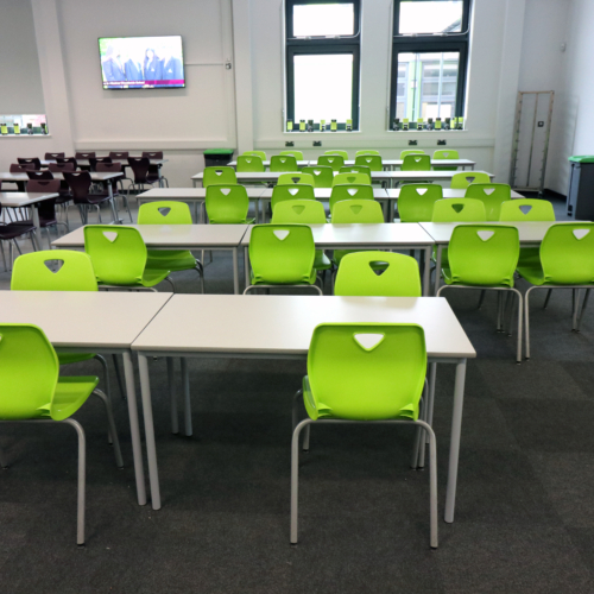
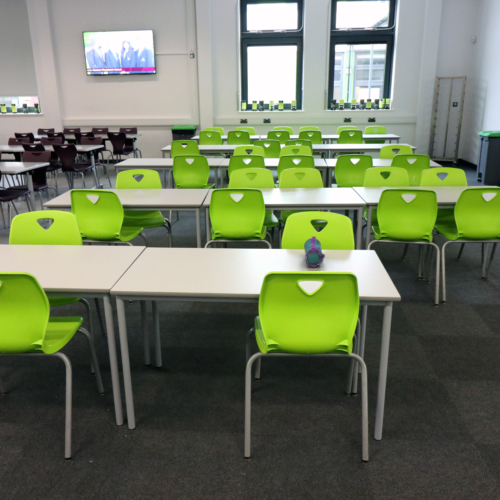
+ pencil case [303,235,326,268]
